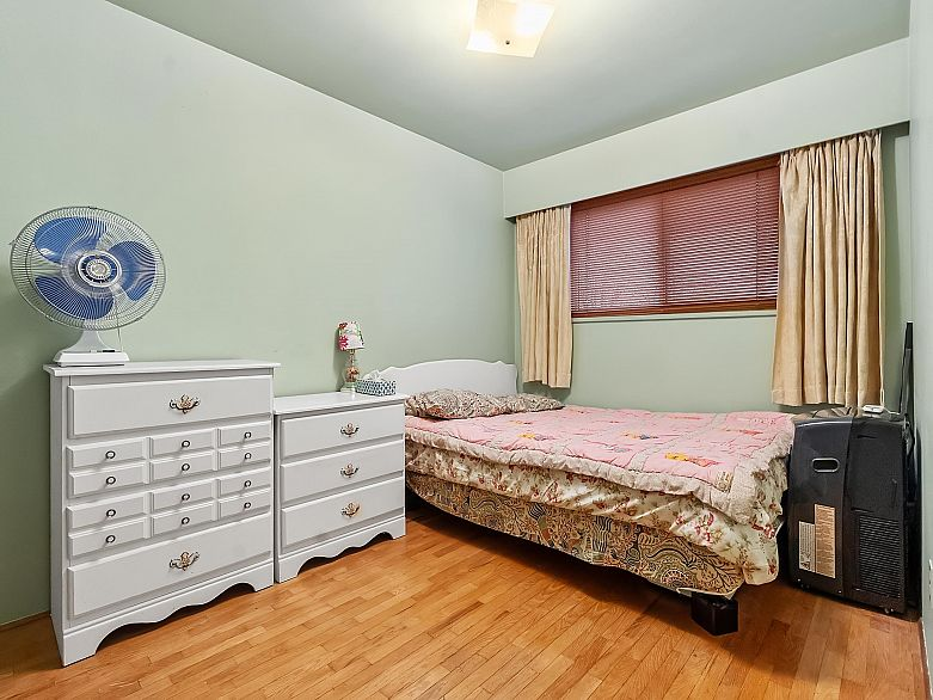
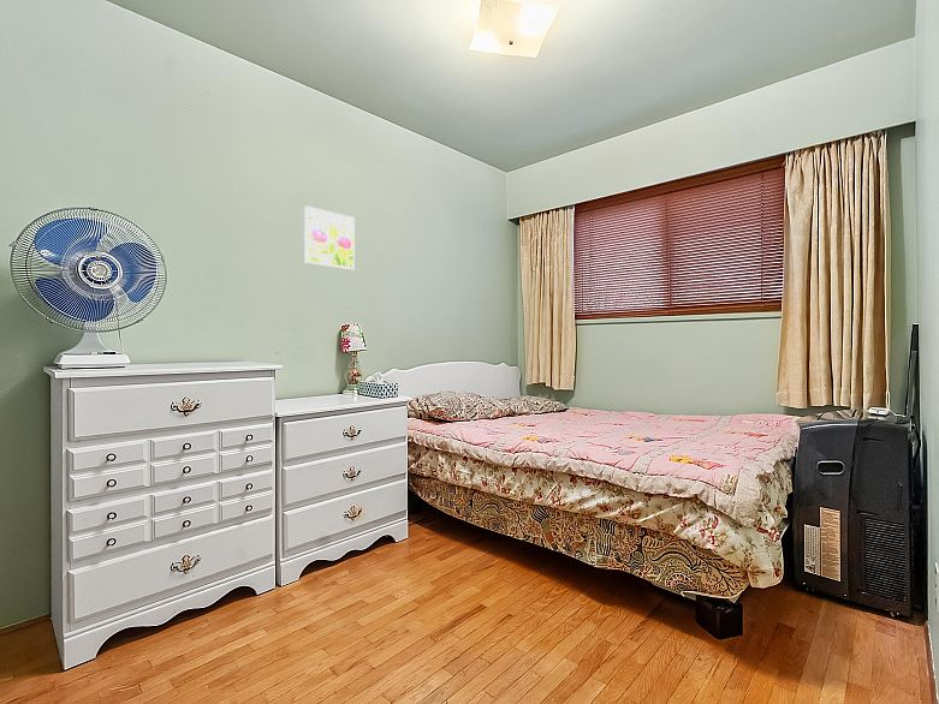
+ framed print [303,205,356,270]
